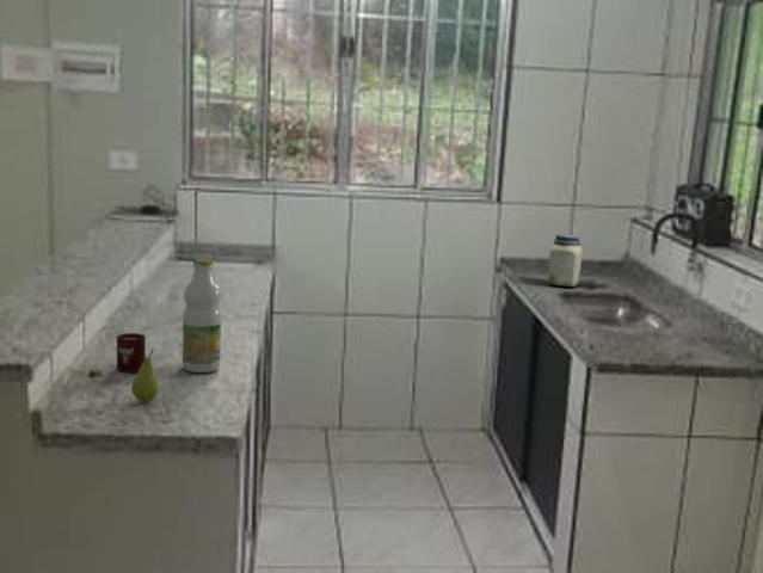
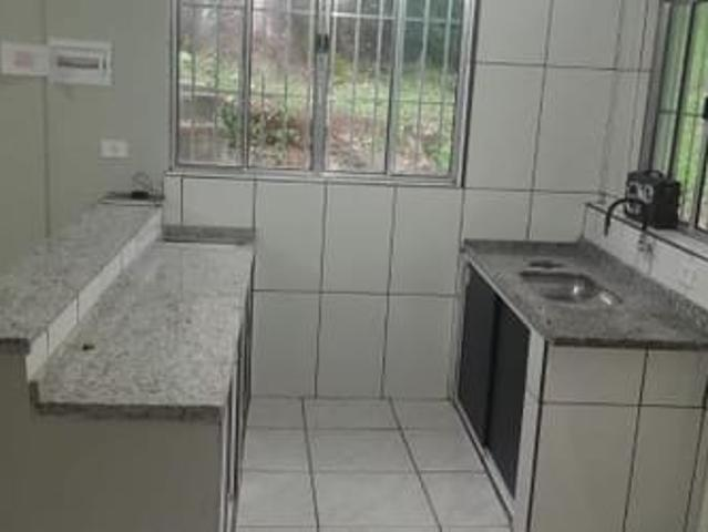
- jar [547,233,584,288]
- fruit [130,347,160,403]
- bottle [181,258,222,374]
- cup [116,332,147,374]
